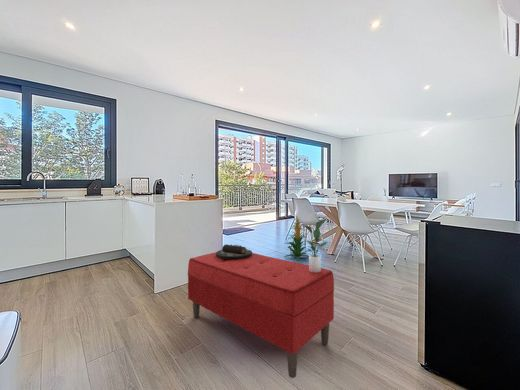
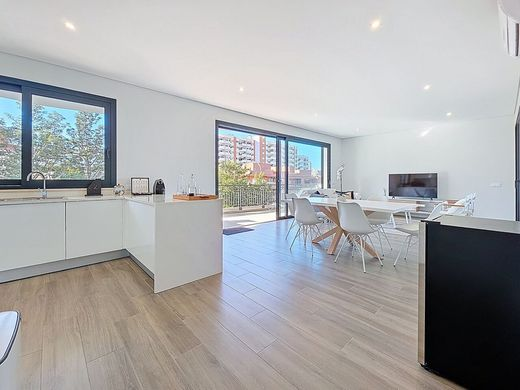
- potted plant [301,218,328,273]
- indoor plant [283,214,311,261]
- decorative bowl [216,243,253,260]
- bench [187,251,335,379]
